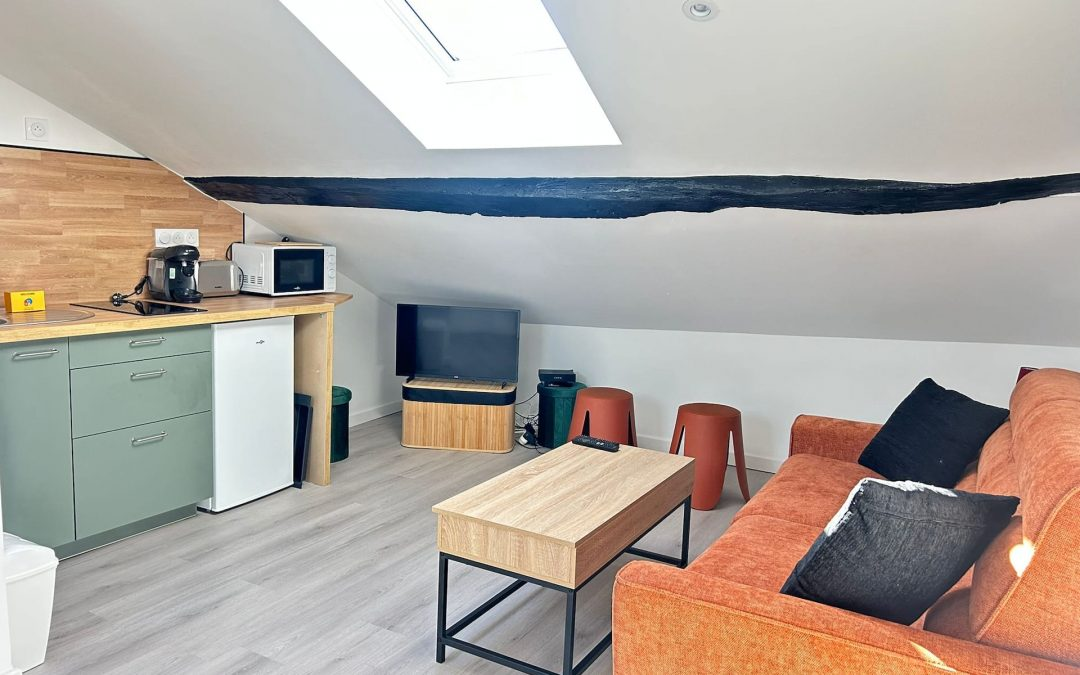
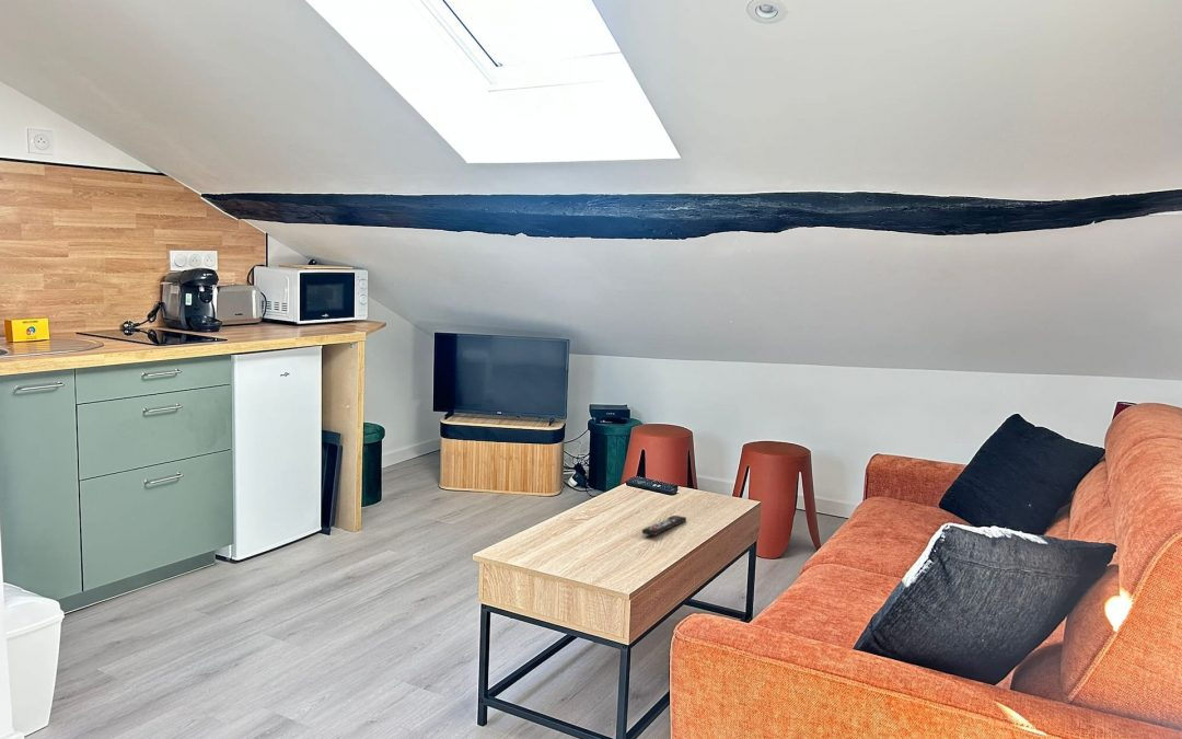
+ remote control [641,515,687,536]
